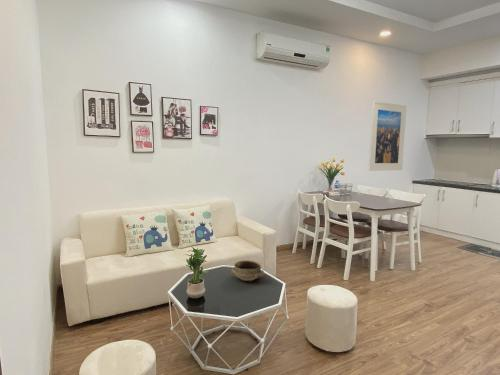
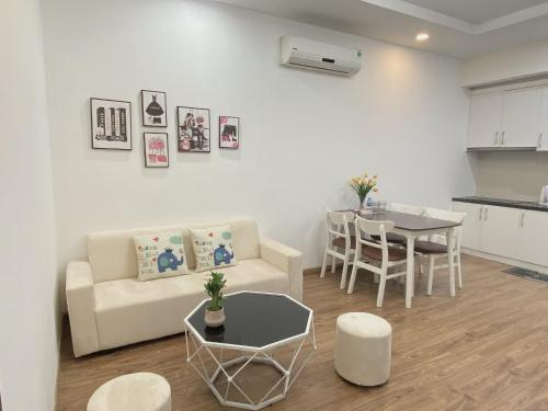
- ceramic bowl [230,259,265,282]
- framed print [368,100,407,172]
